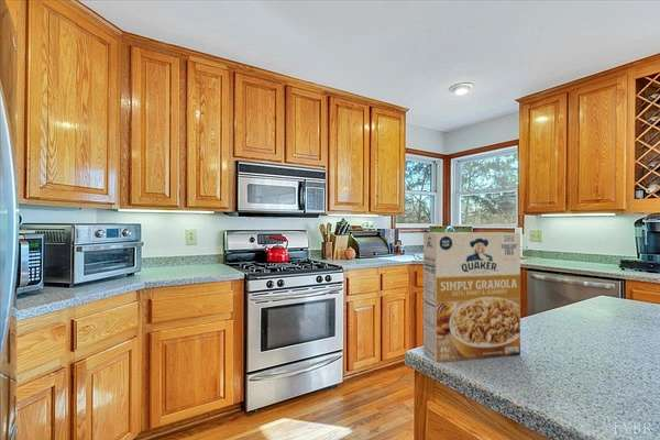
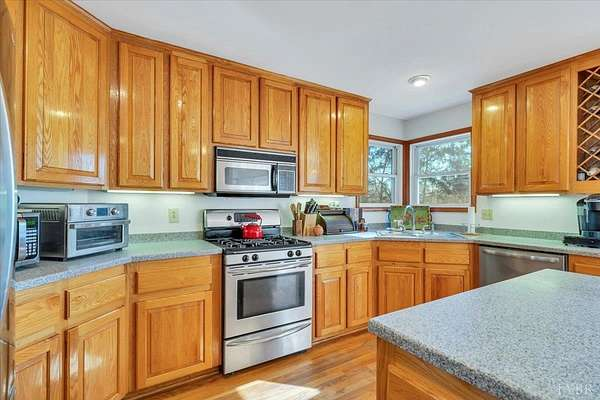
- cereal box [422,231,521,363]
